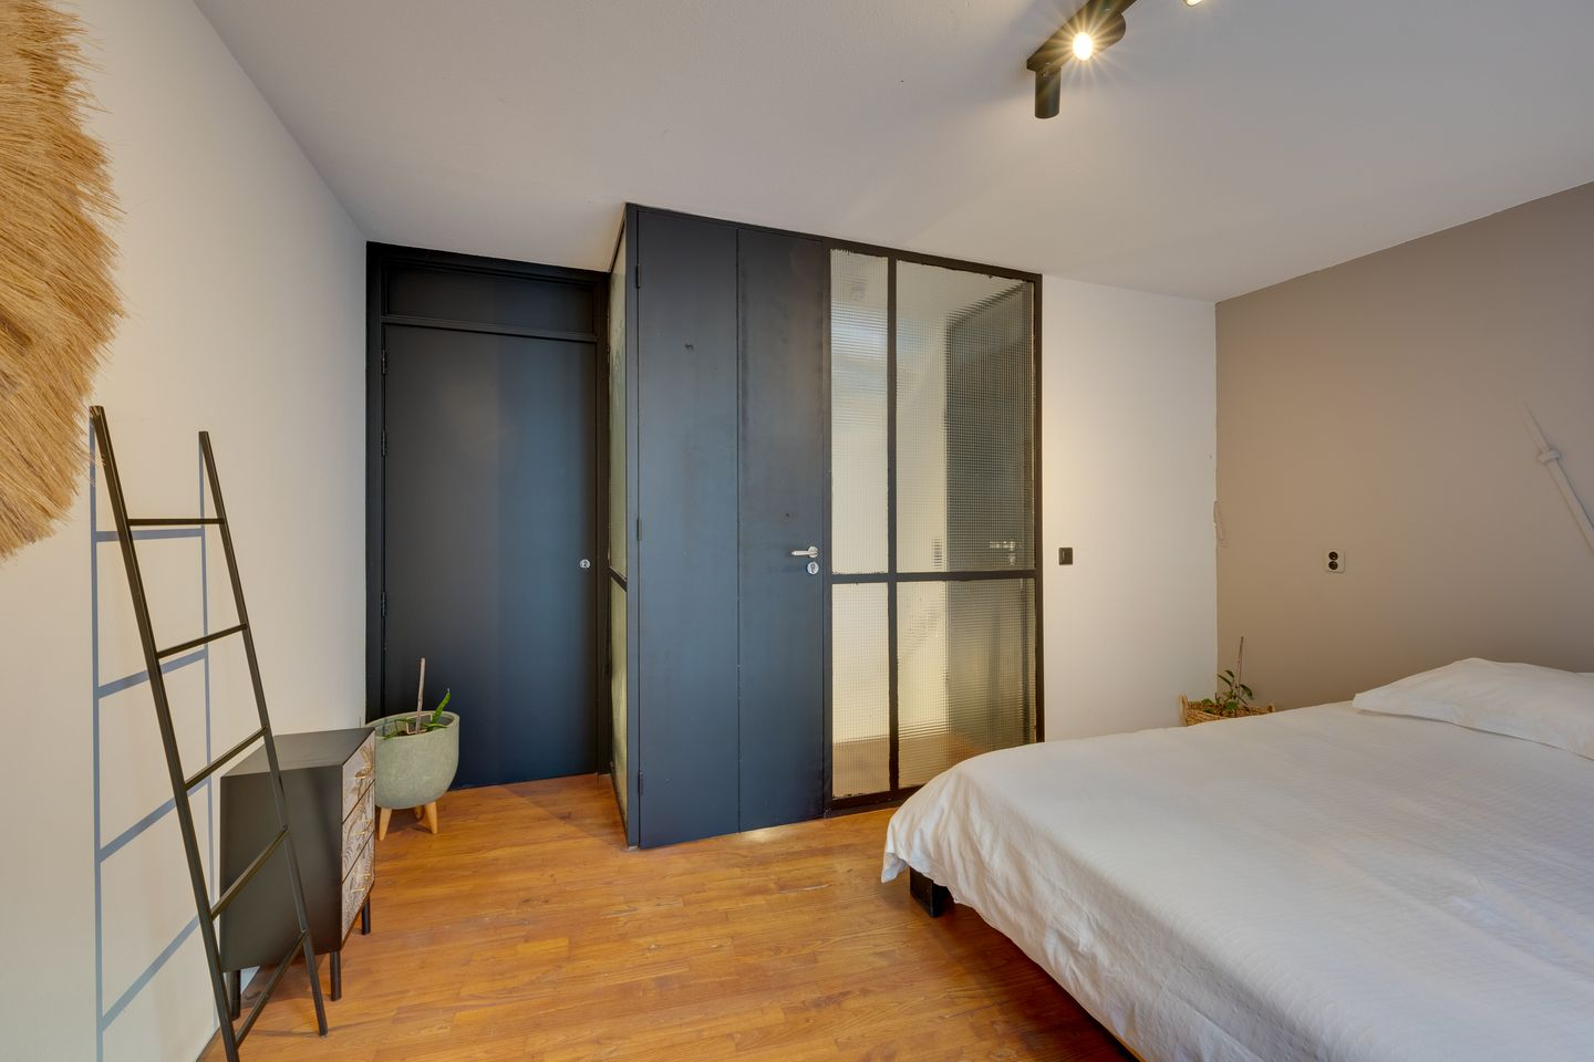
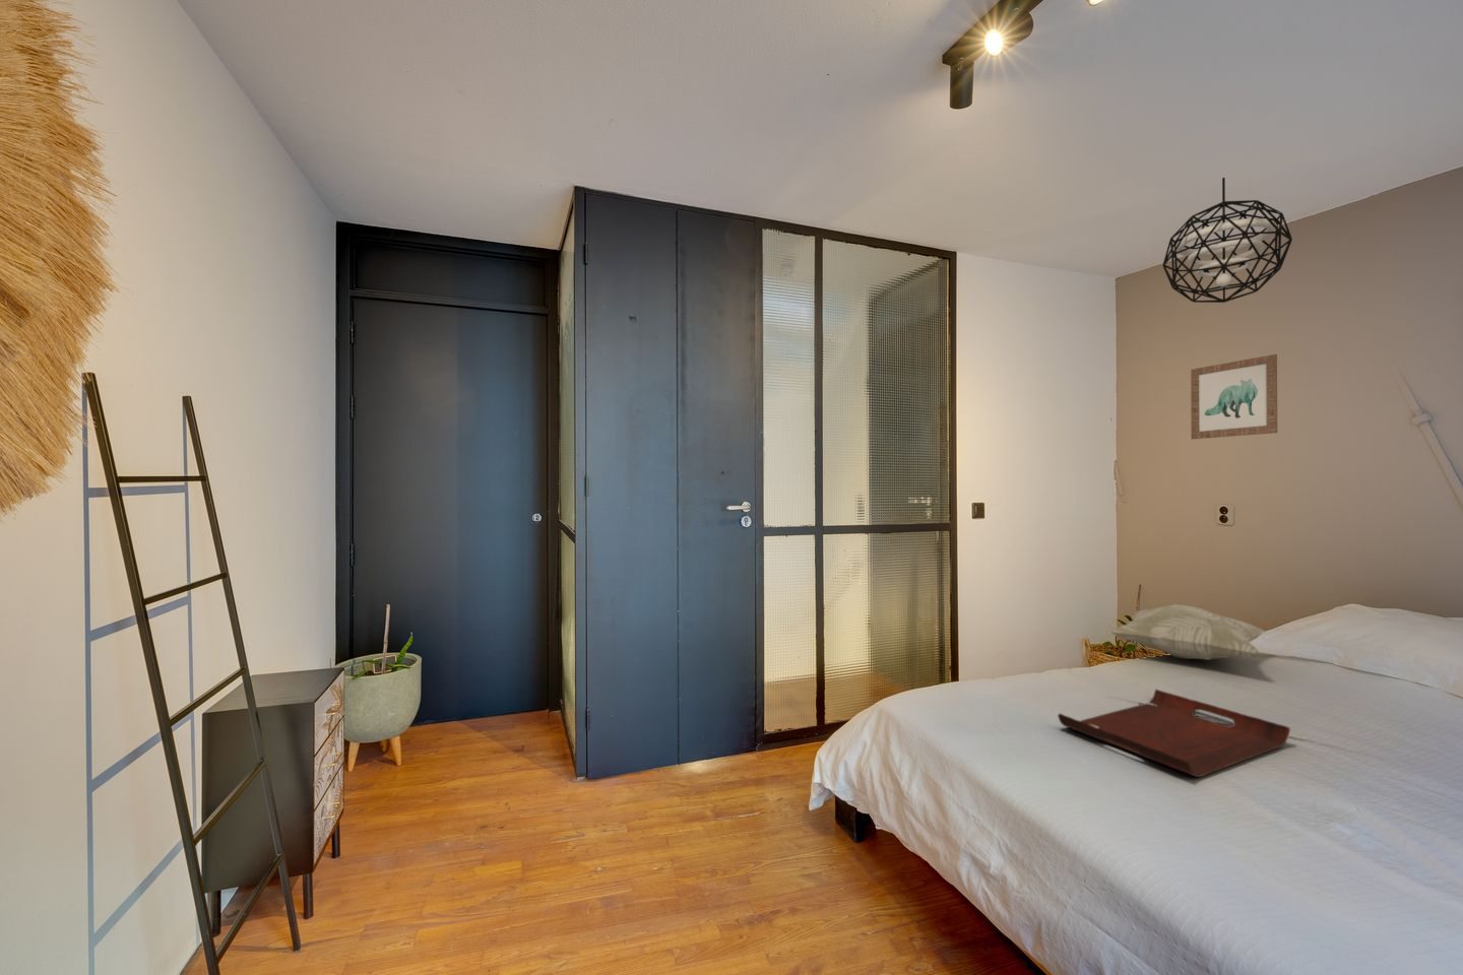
+ pendant light [1163,176,1293,304]
+ serving tray [1057,689,1291,778]
+ wall art [1190,354,1278,440]
+ decorative pillow [1110,603,1266,662]
